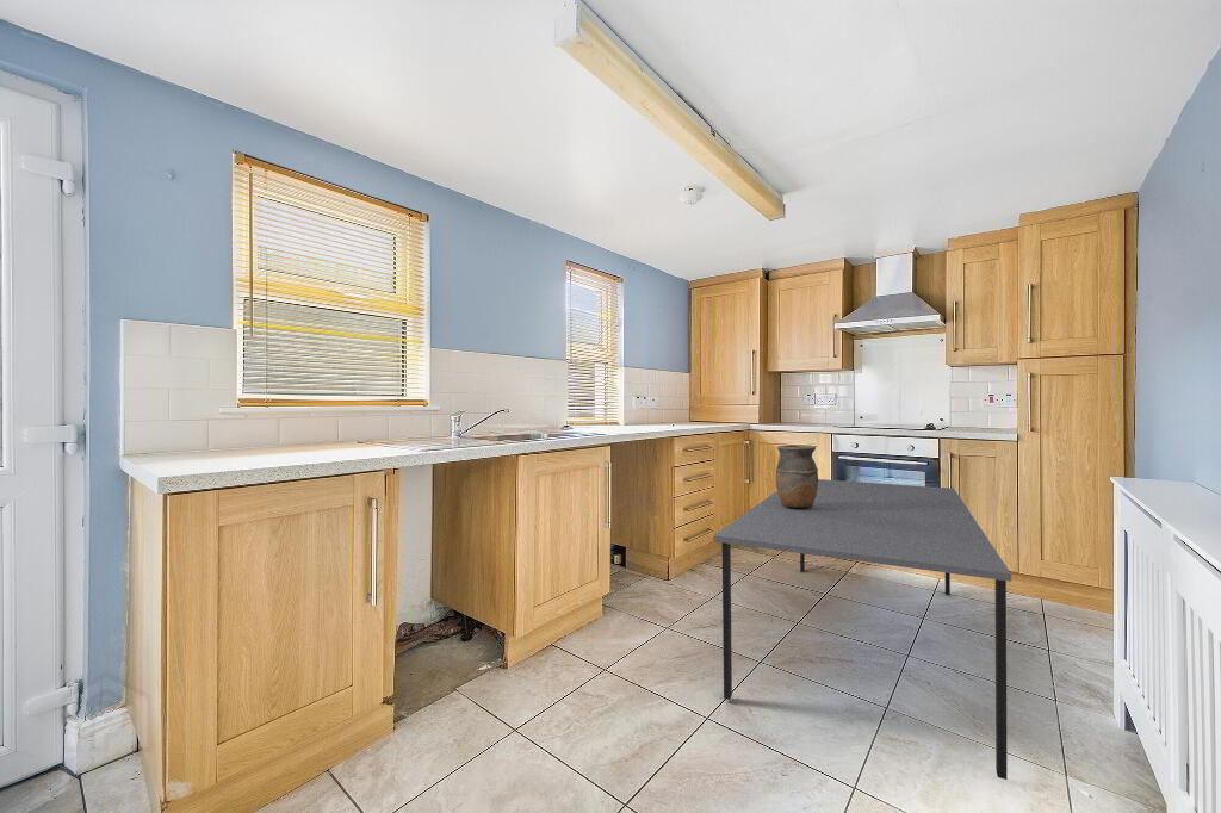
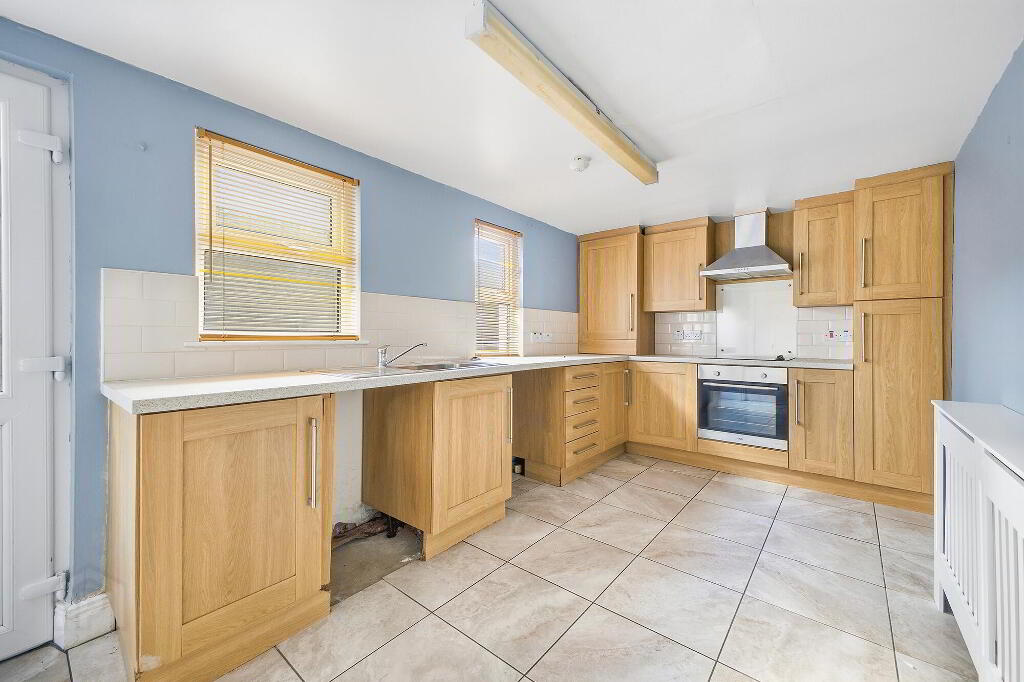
- dining table [713,478,1012,781]
- vase [774,443,819,508]
